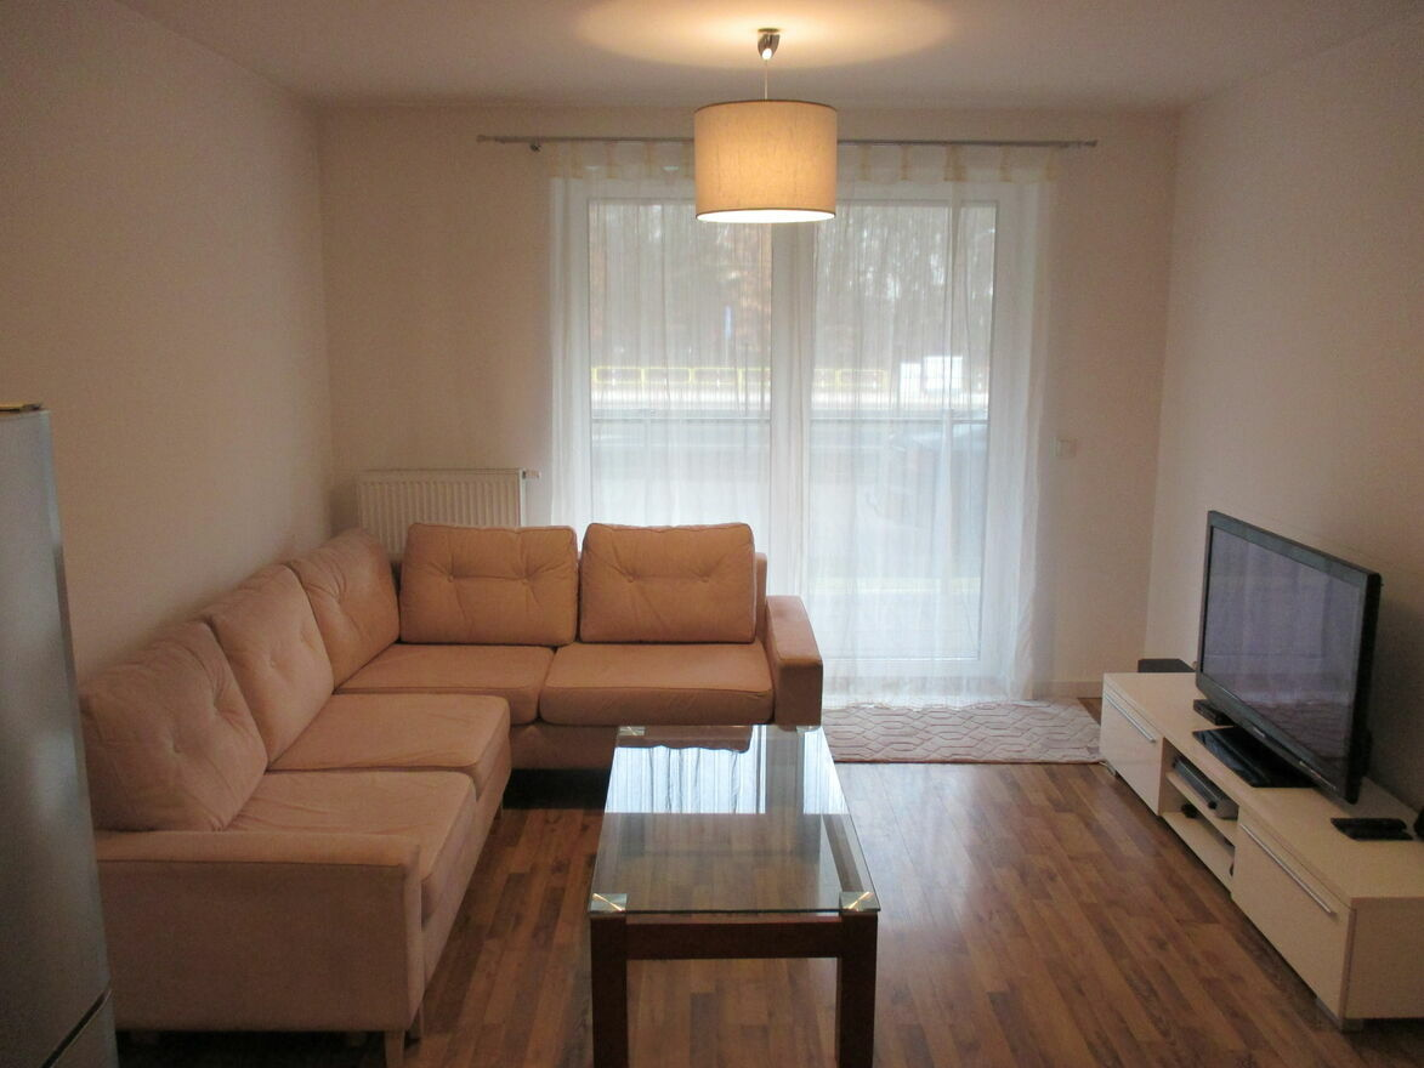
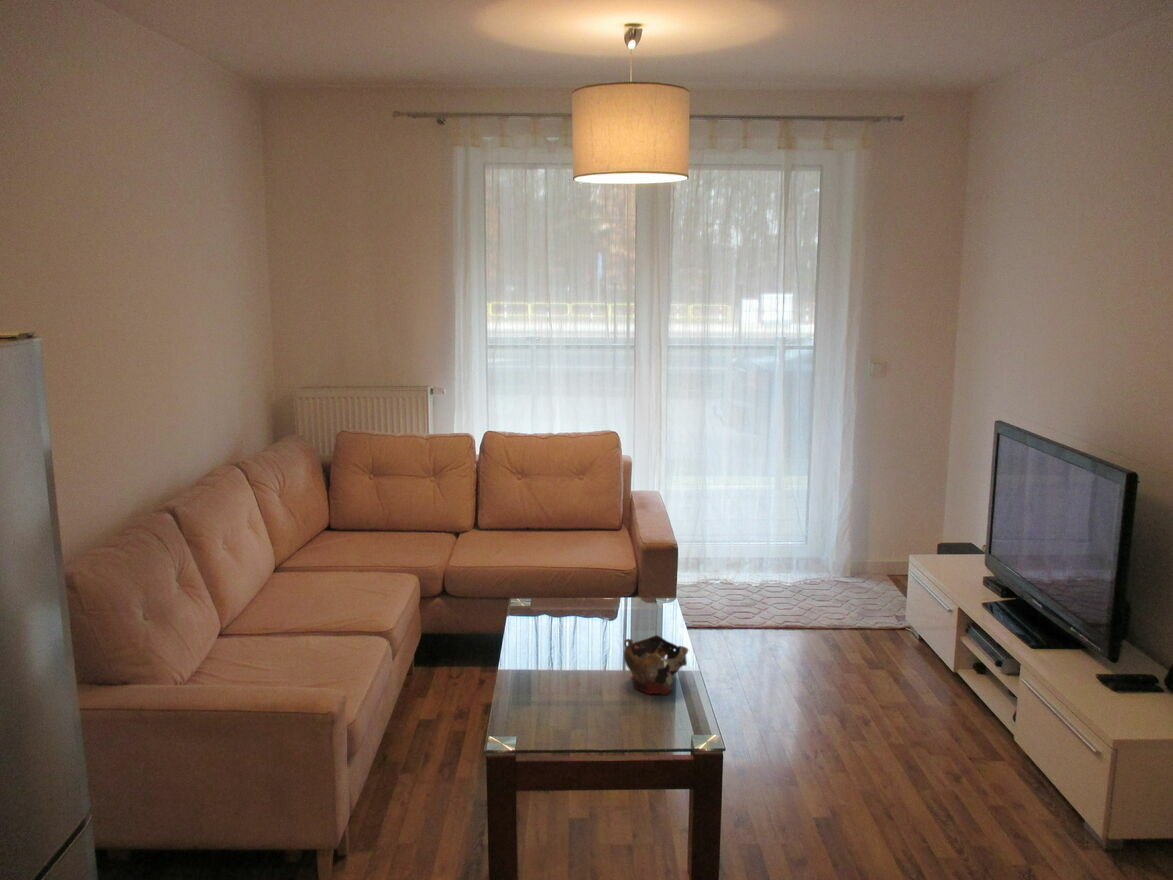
+ decorative bowl [623,634,690,696]
